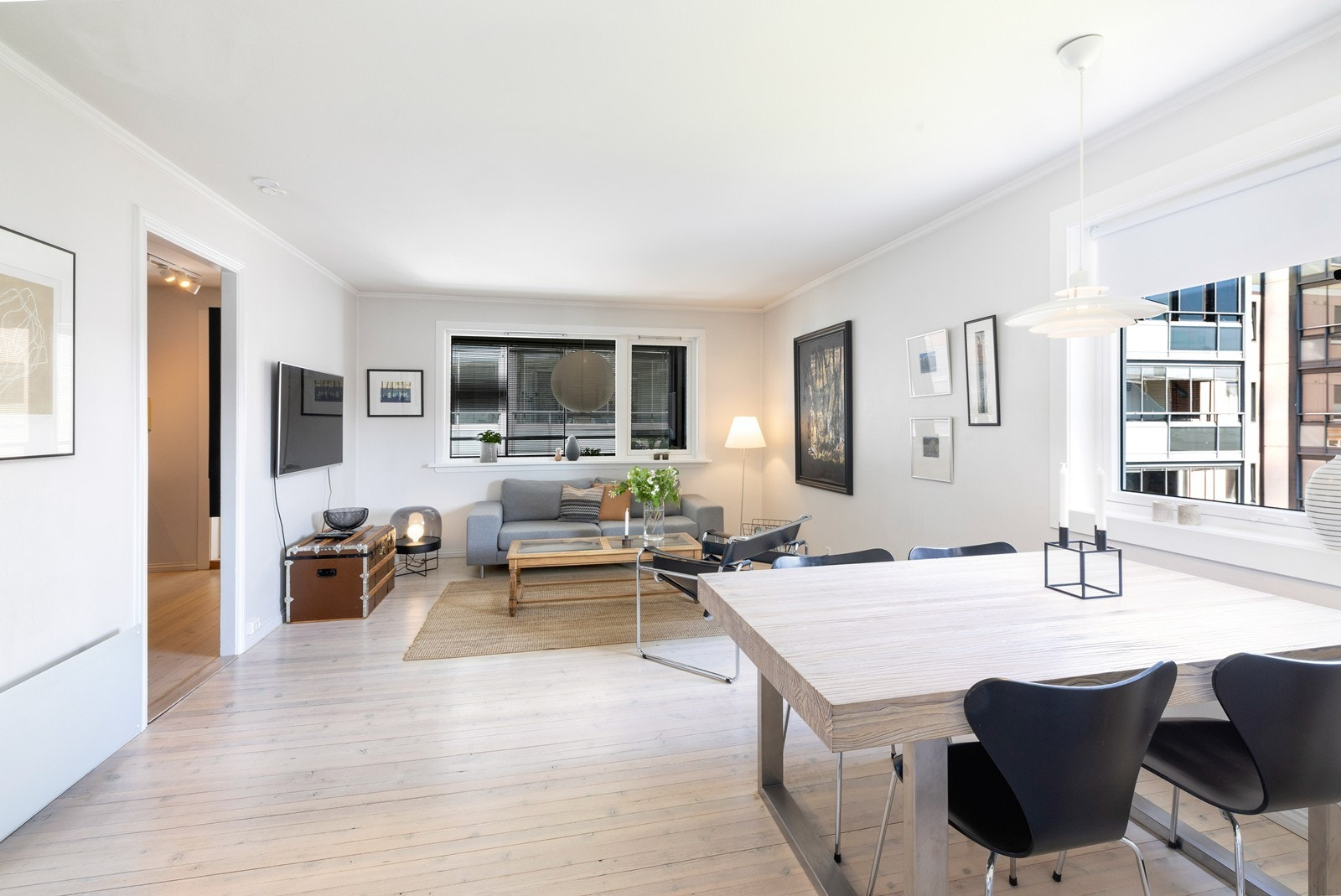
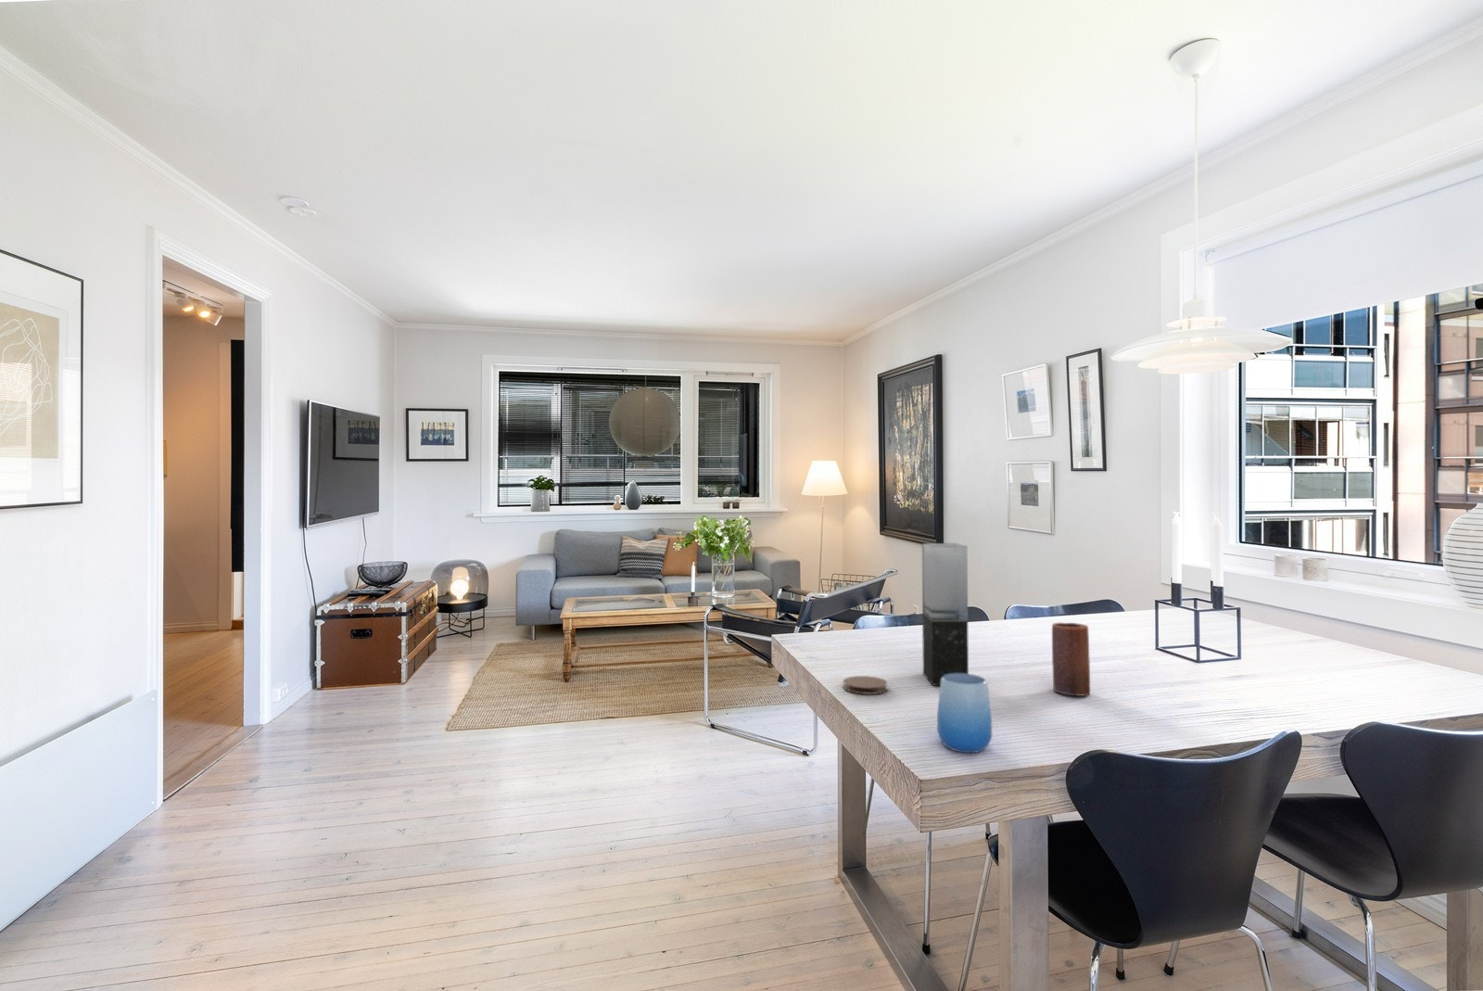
+ vase [921,542,970,686]
+ coaster [842,675,889,696]
+ candle [1051,622,1090,697]
+ cup [937,674,993,753]
